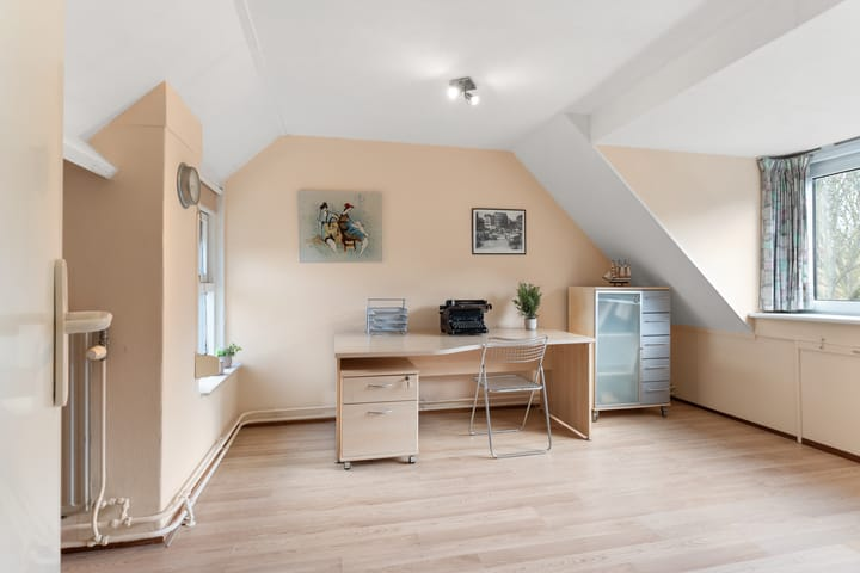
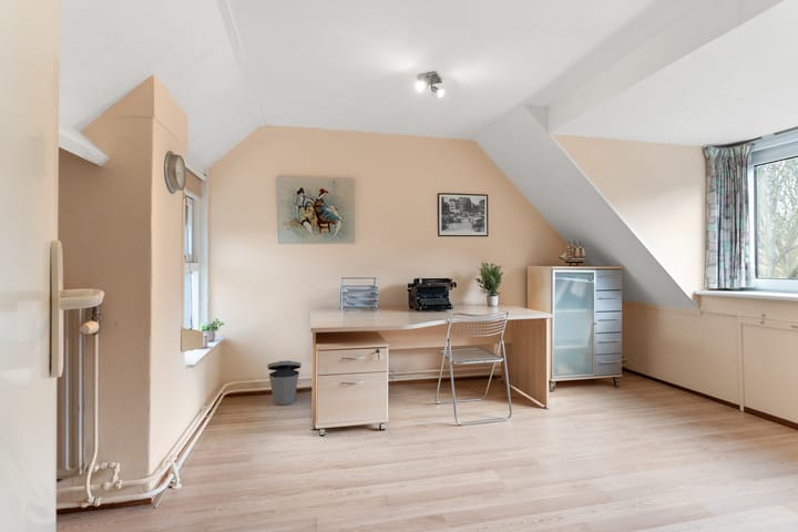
+ trash can [266,359,303,406]
